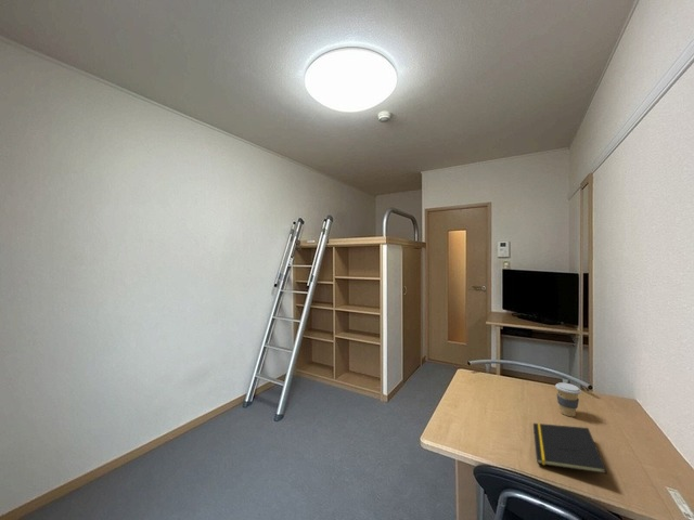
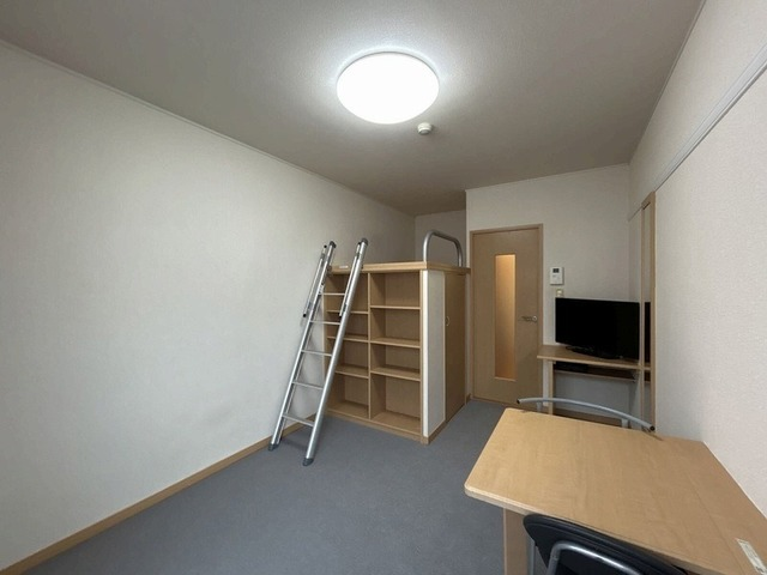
- coffee cup [554,381,582,417]
- notepad [532,422,608,474]
